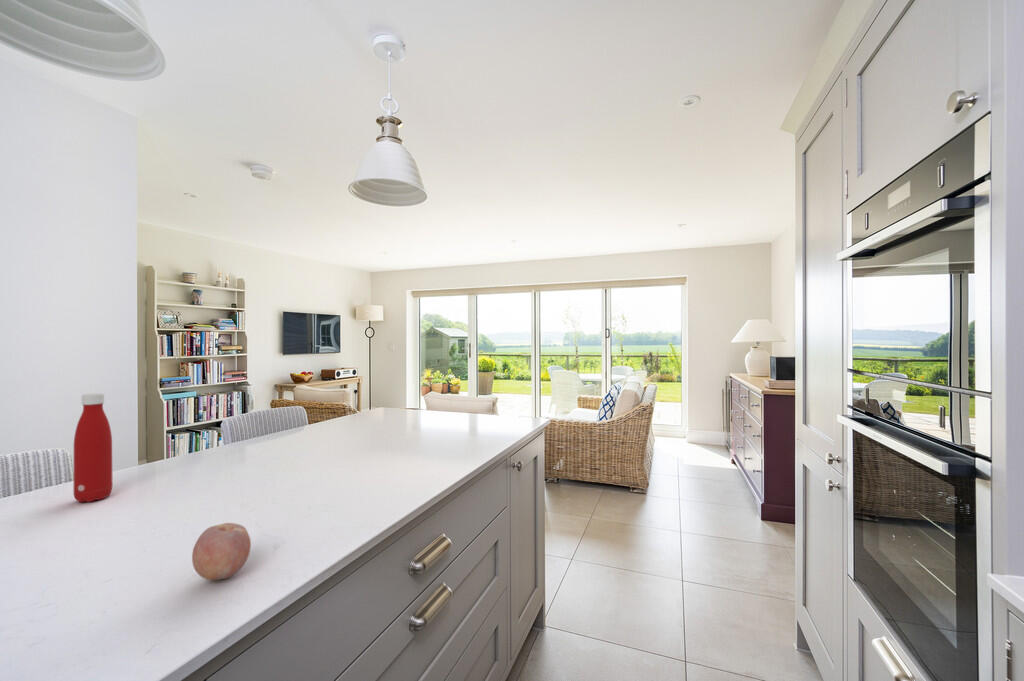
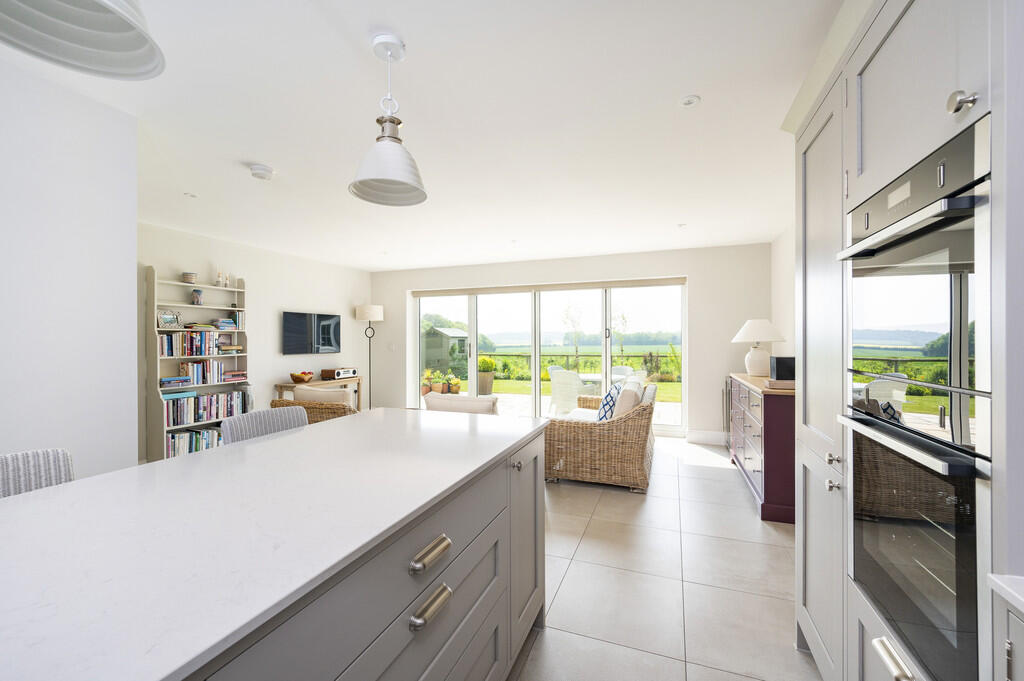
- bottle [72,392,114,503]
- fruit [191,522,252,581]
